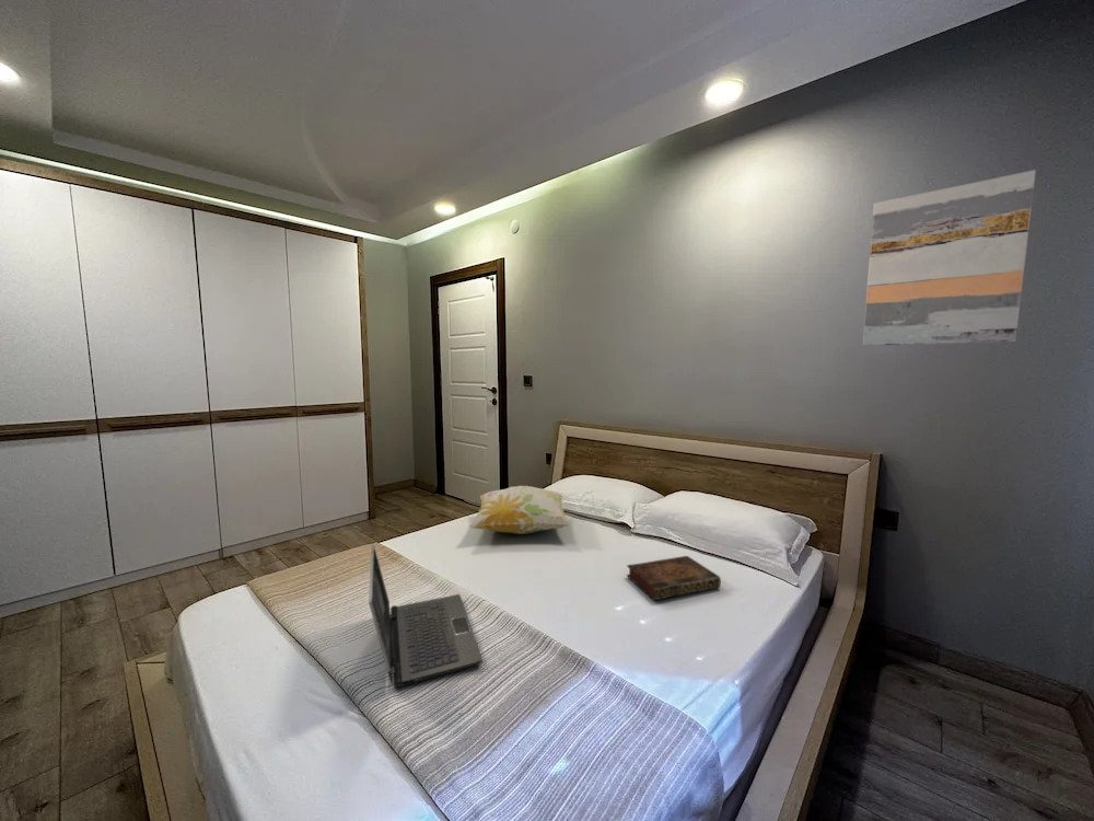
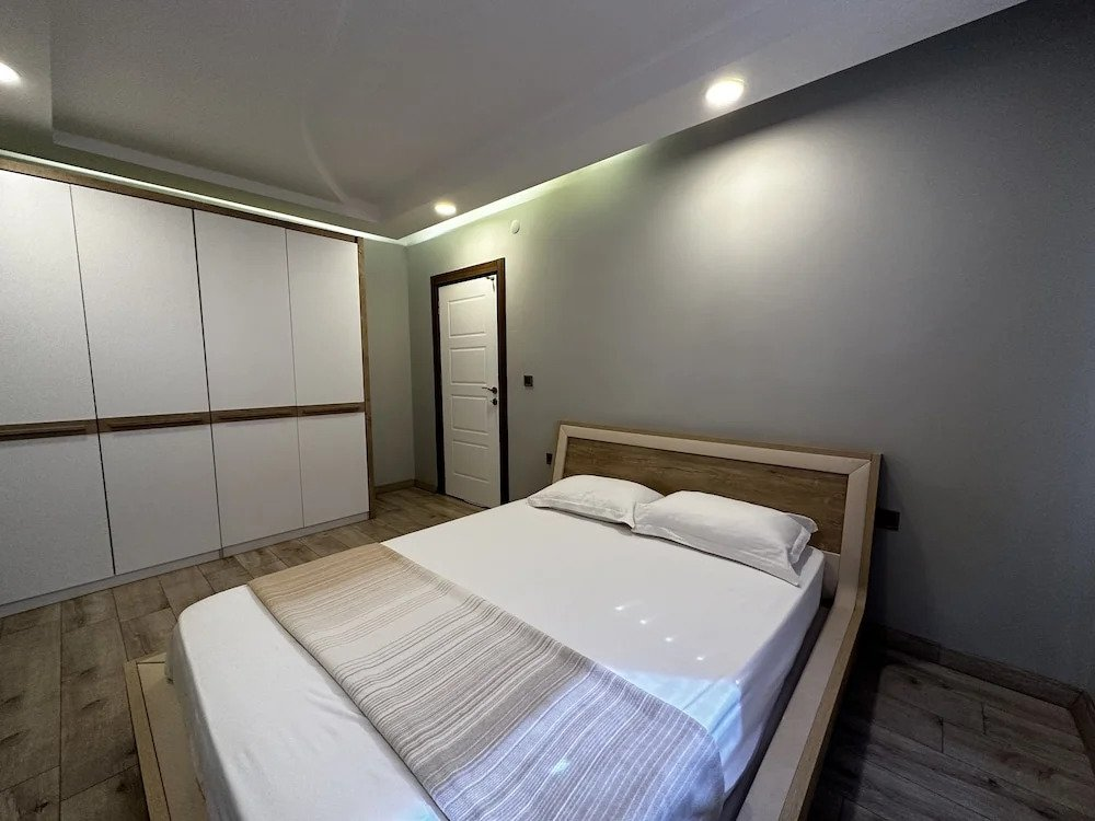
- decorative pillow [468,485,572,535]
- wall art [862,169,1037,347]
- book [626,555,722,601]
- laptop [368,543,484,690]
